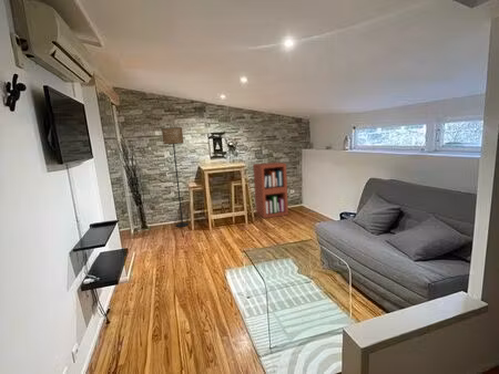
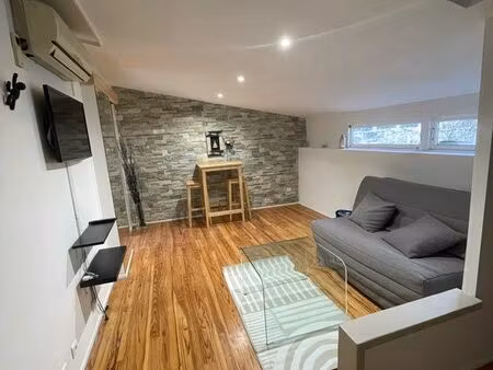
- bookshelf [252,162,289,219]
- floor lamp [161,126,190,228]
